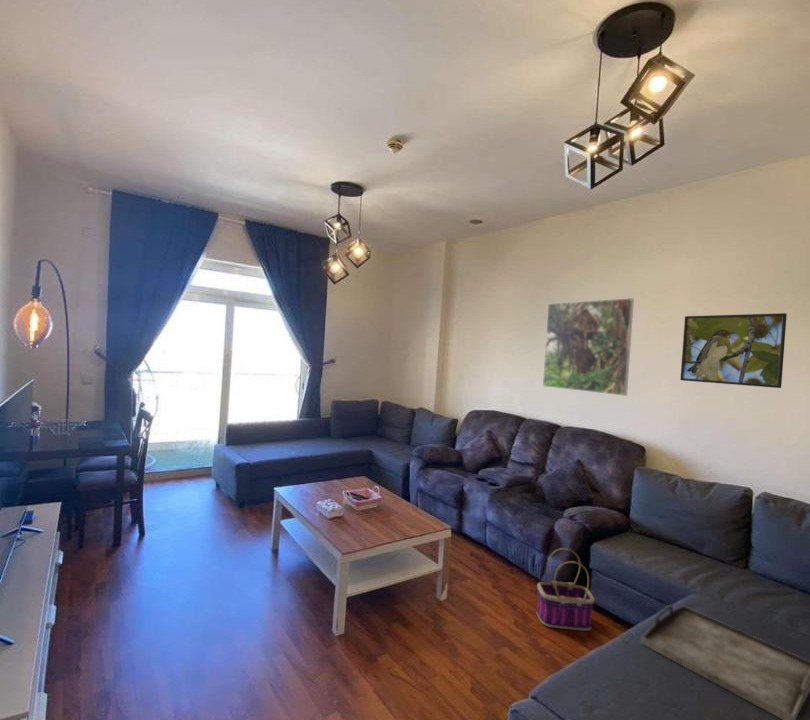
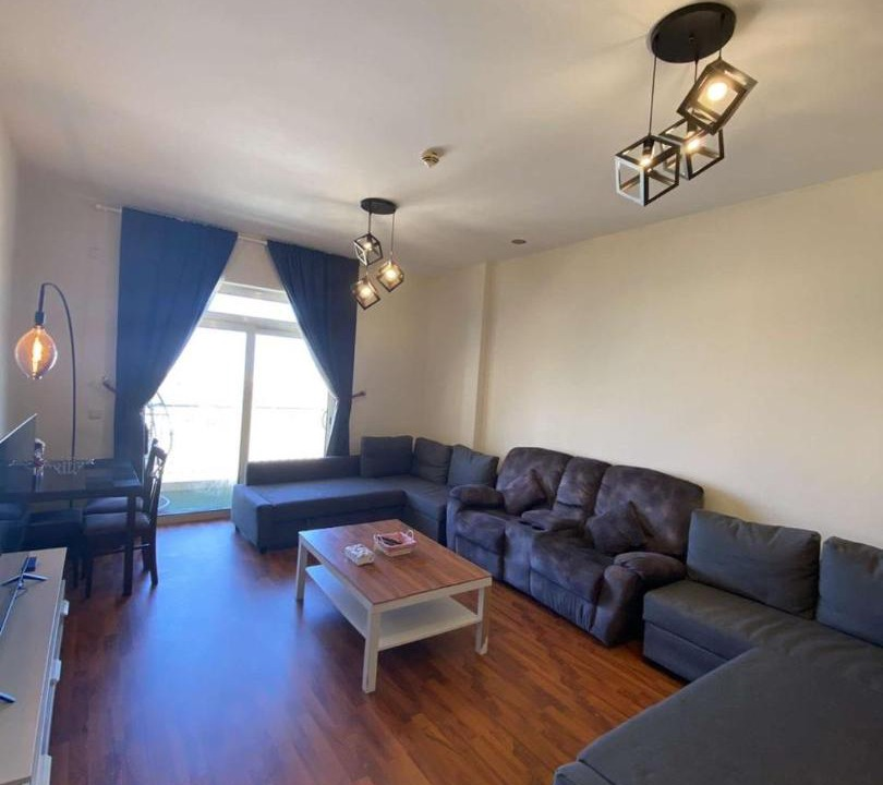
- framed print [542,297,635,397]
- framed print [679,312,788,389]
- serving tray [640,604,810,720]
- basket [536,547,596,632]
